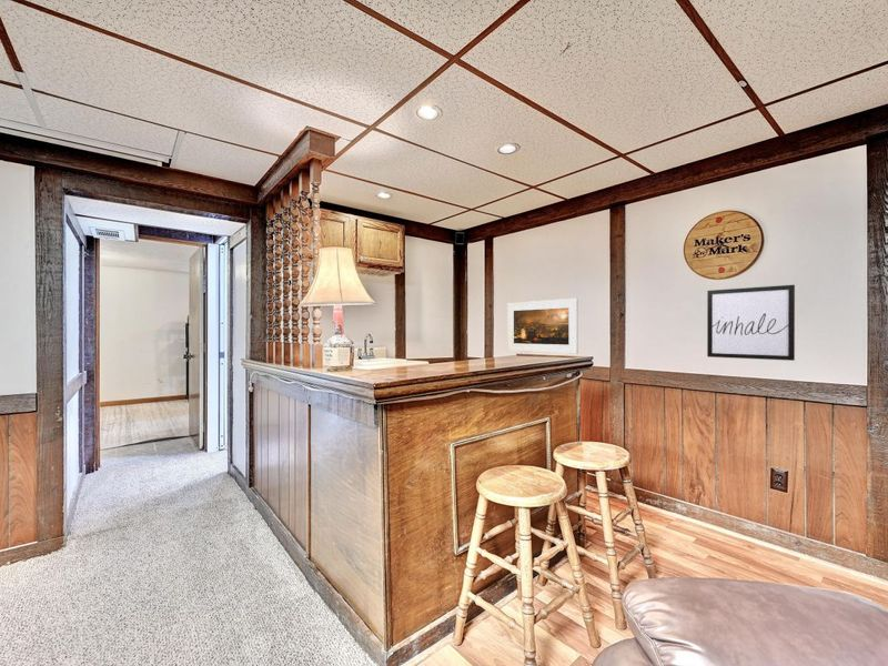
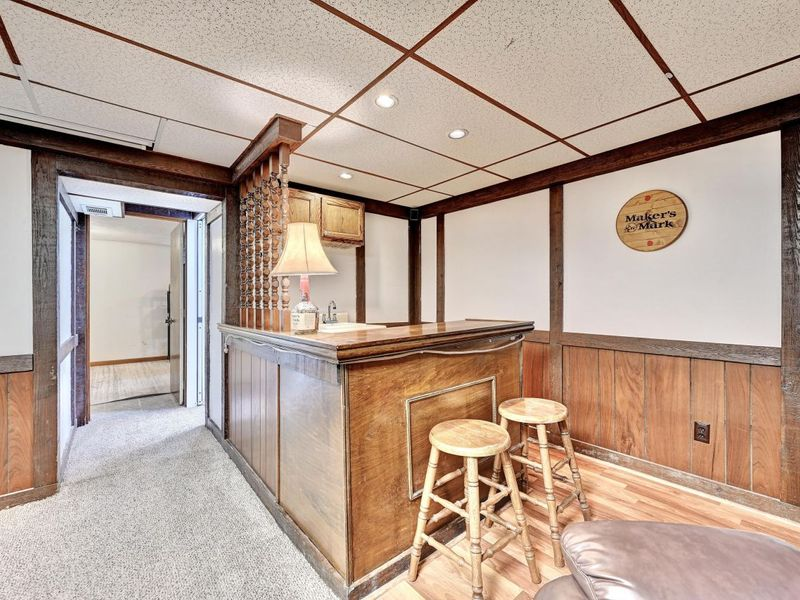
- wall art [706,284,796,362]
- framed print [506,297,579,355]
